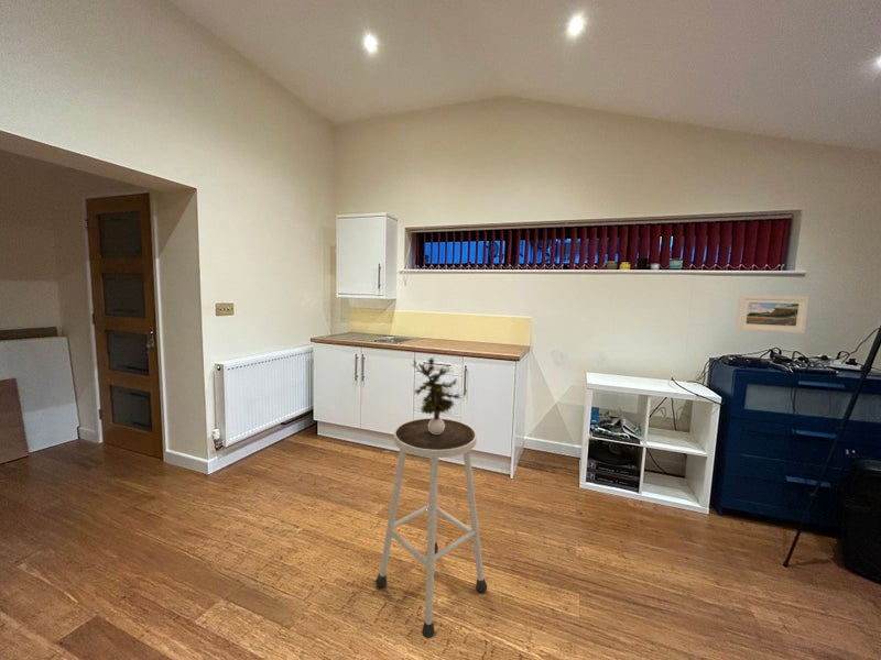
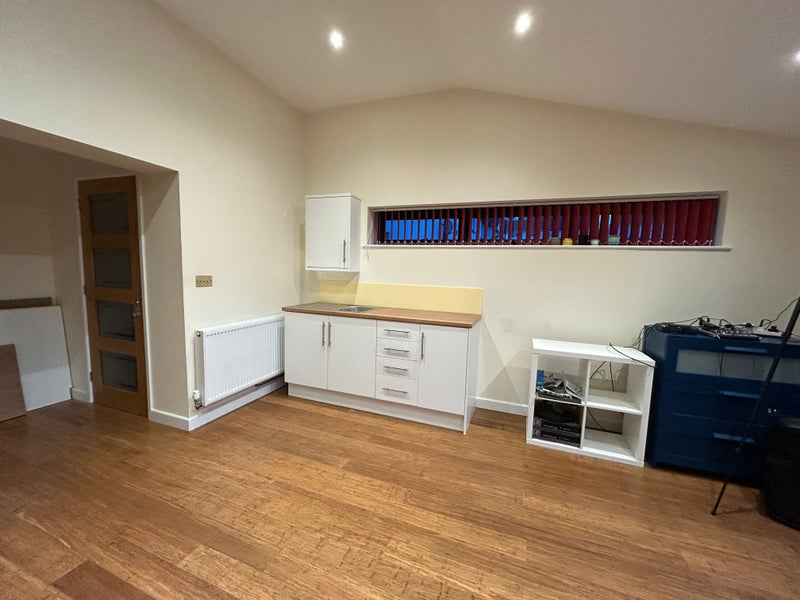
- stool [374,417,488,639]
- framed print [735,294,811,334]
- potted plant [411,354,464,435]
